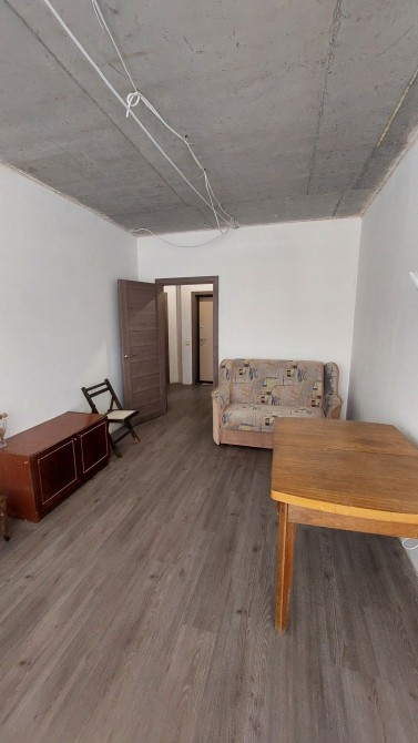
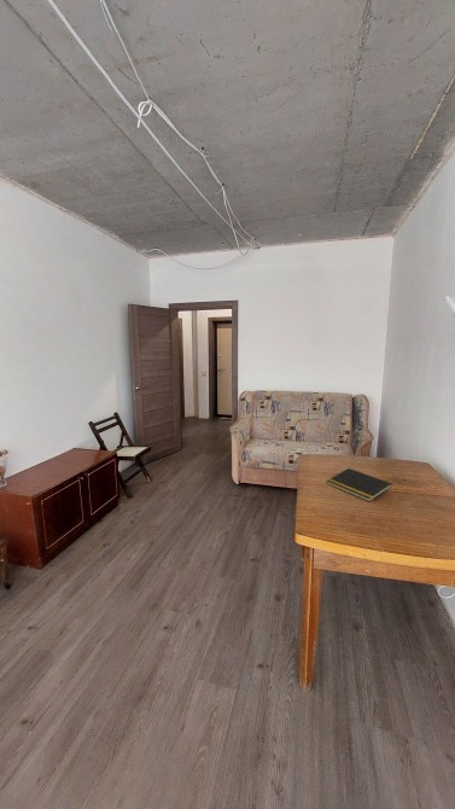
+ notepad [326,467,393,502]
